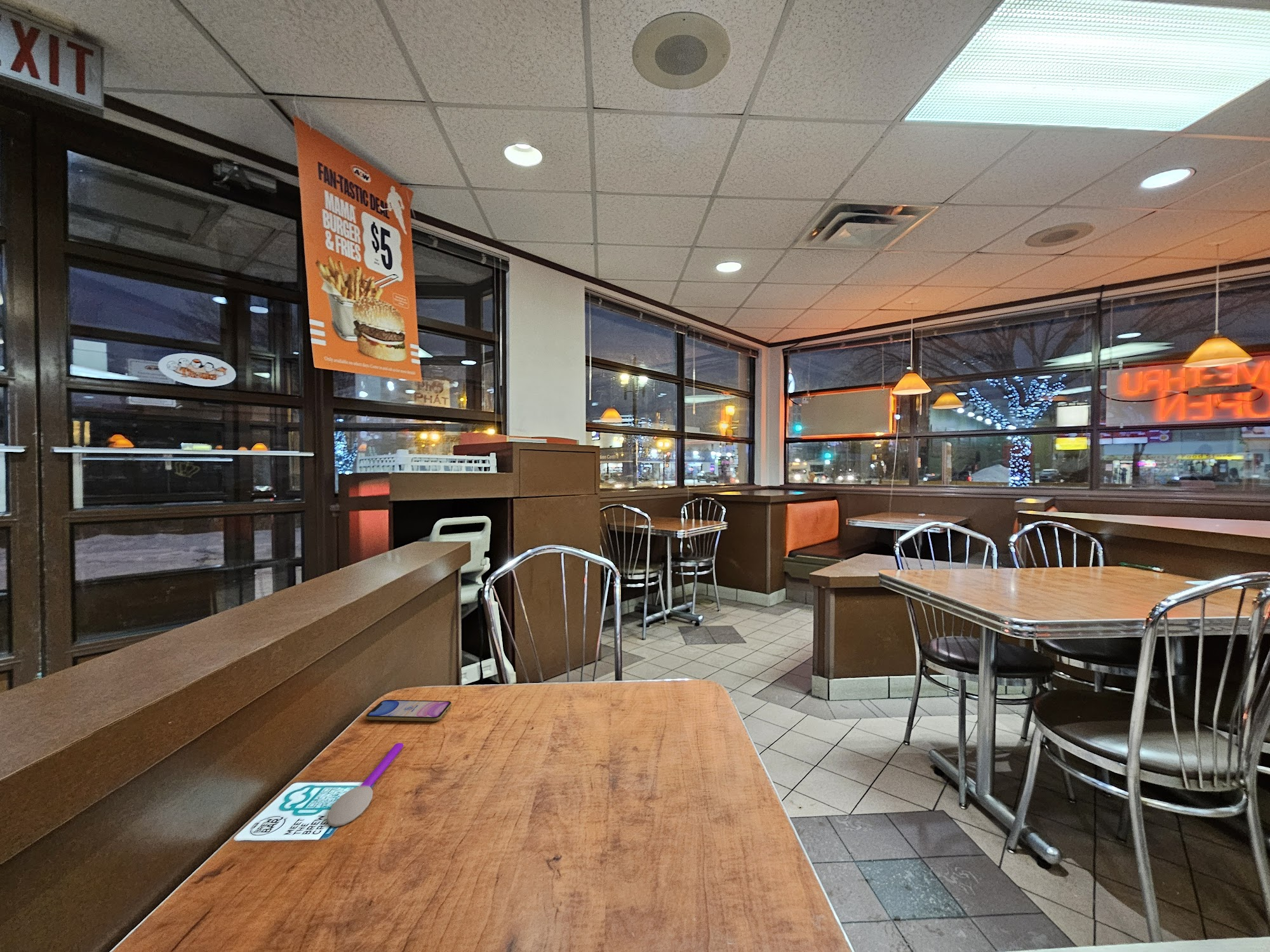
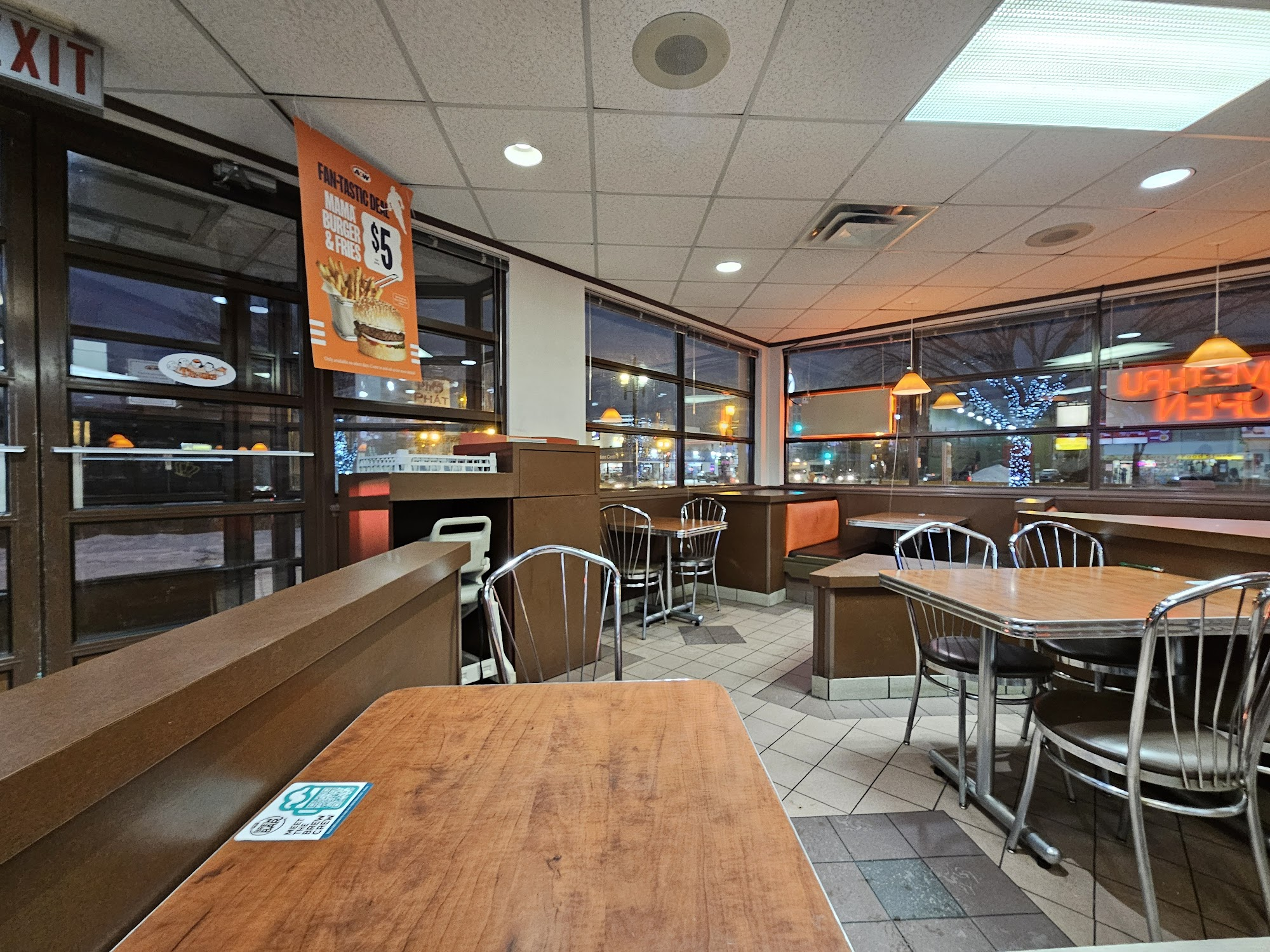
- spoon [326,743,404,828]
- smartphone [365,699,452,722]
